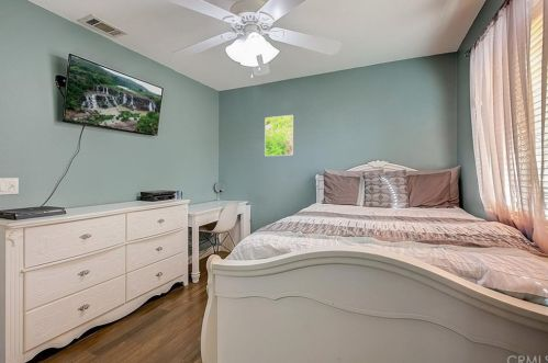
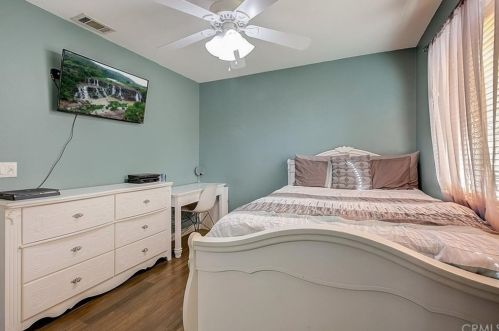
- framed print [264,114,294,157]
